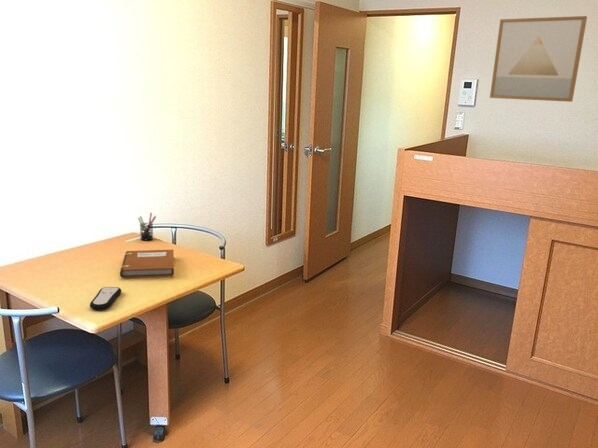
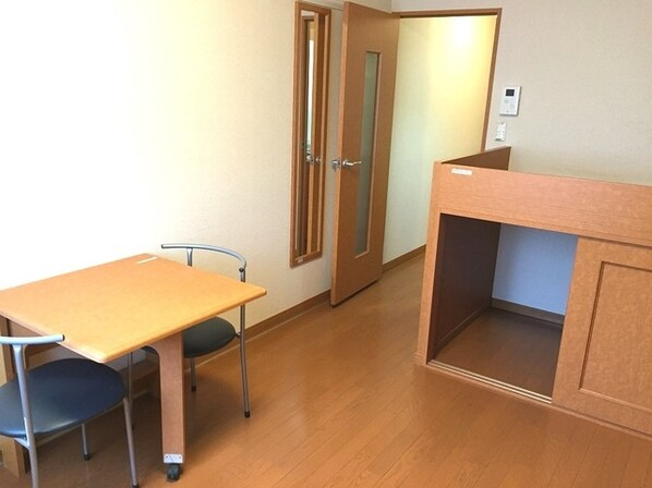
- wall art [489,15,588,103]
- remote control [89,286,122,311]
- notebook [119,249,175,279]
- pen holder [137,212,157,241]
